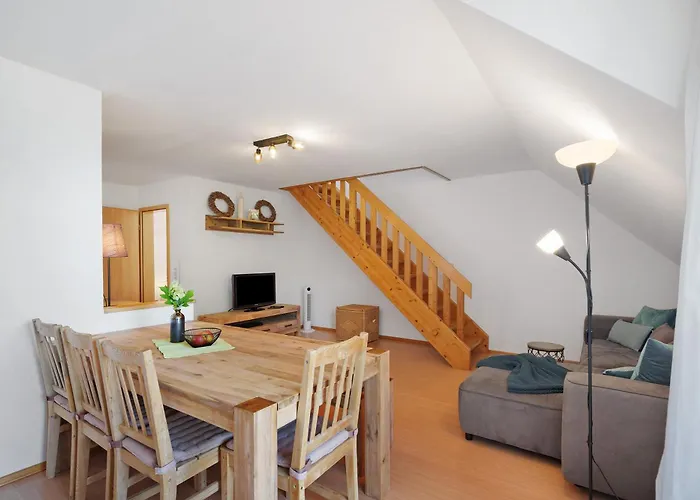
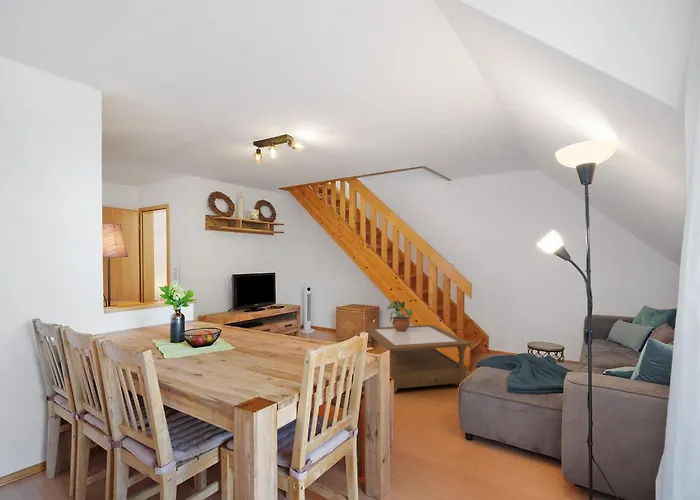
+ potted plant [386,297,413,331]
+ coffee table [364,324,471,394]
